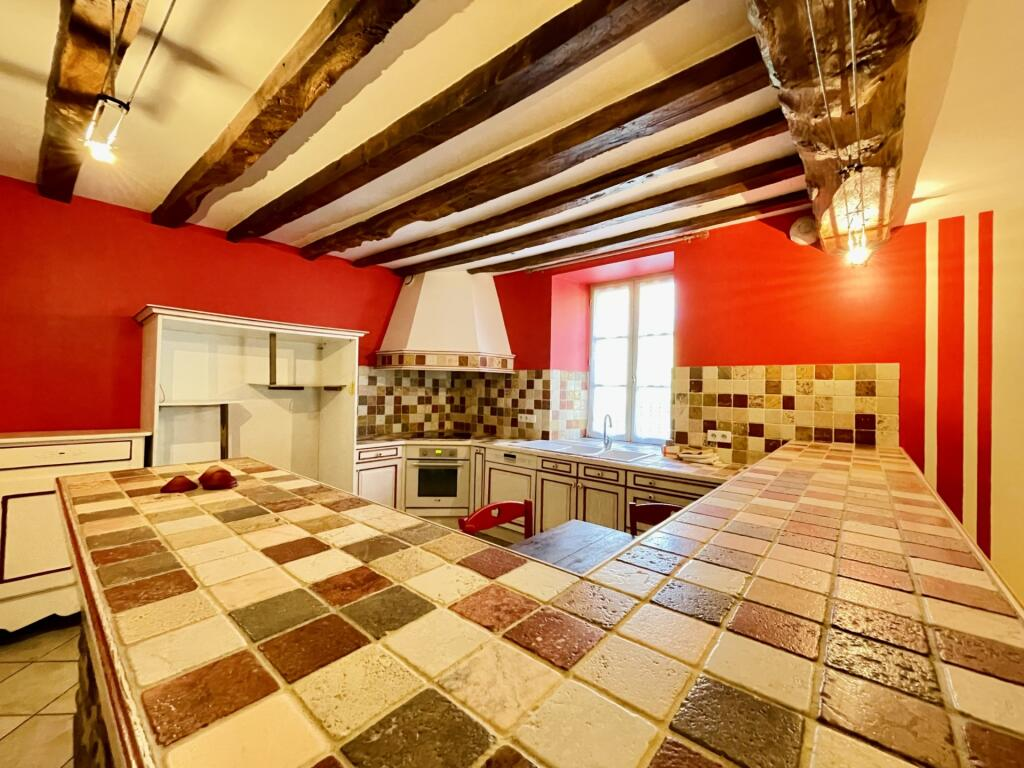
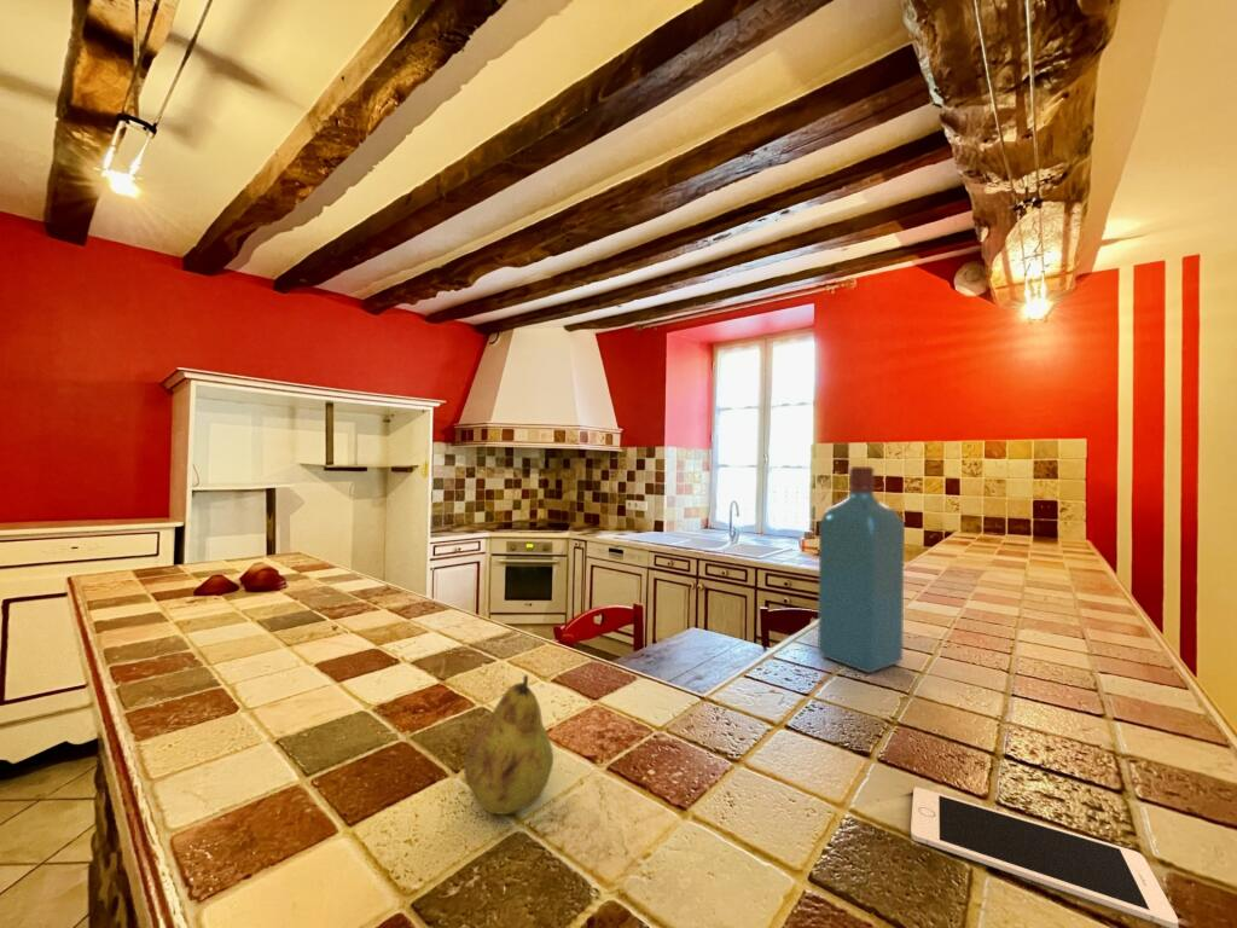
+ liquor [817,465,906,674]
+ cell phone [910,785,1179,928]
+ fruit [463,674,554,816]
